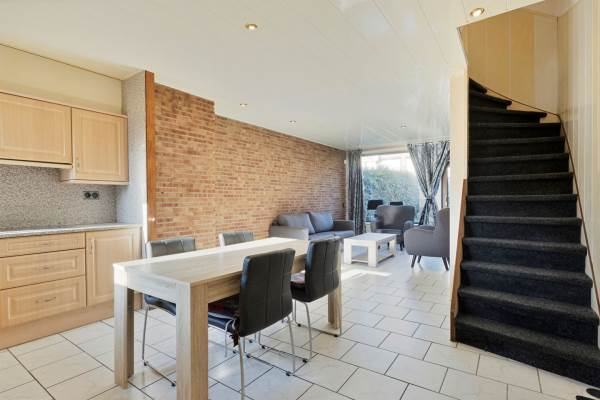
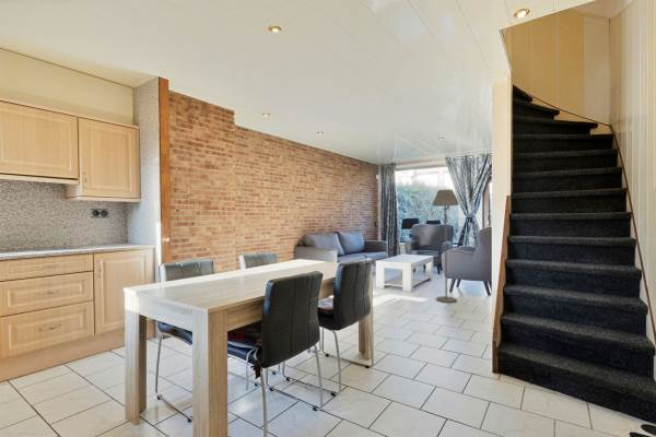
+ floor lamp [432,188,460,304]
